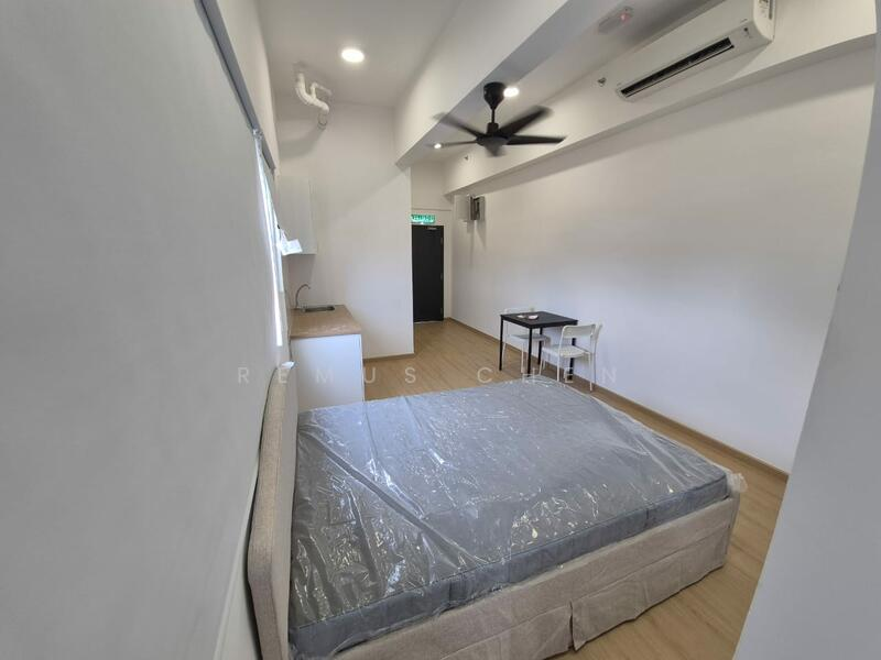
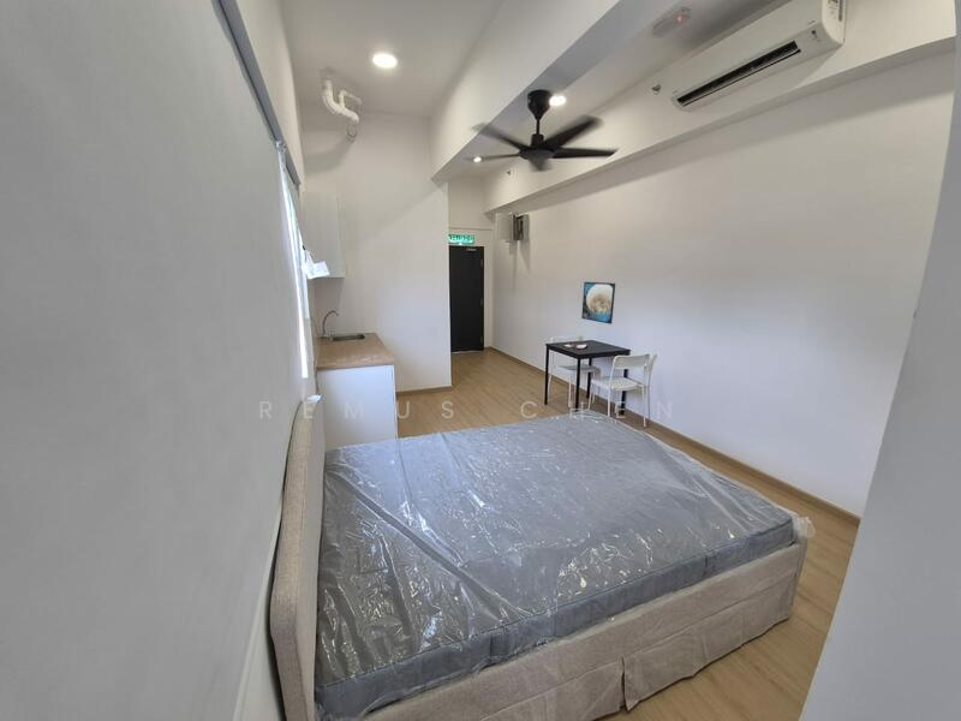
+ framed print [580,281,616,326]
